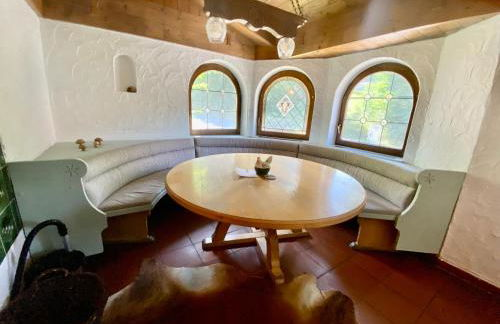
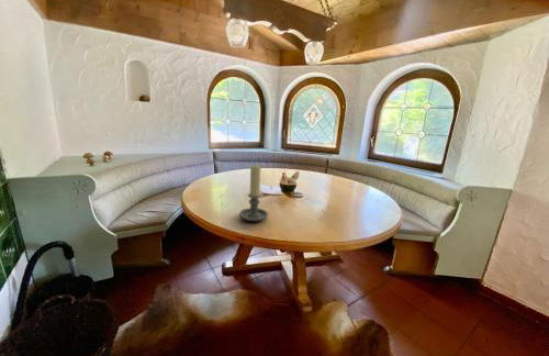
+ candle holder [238,164,269,222]
